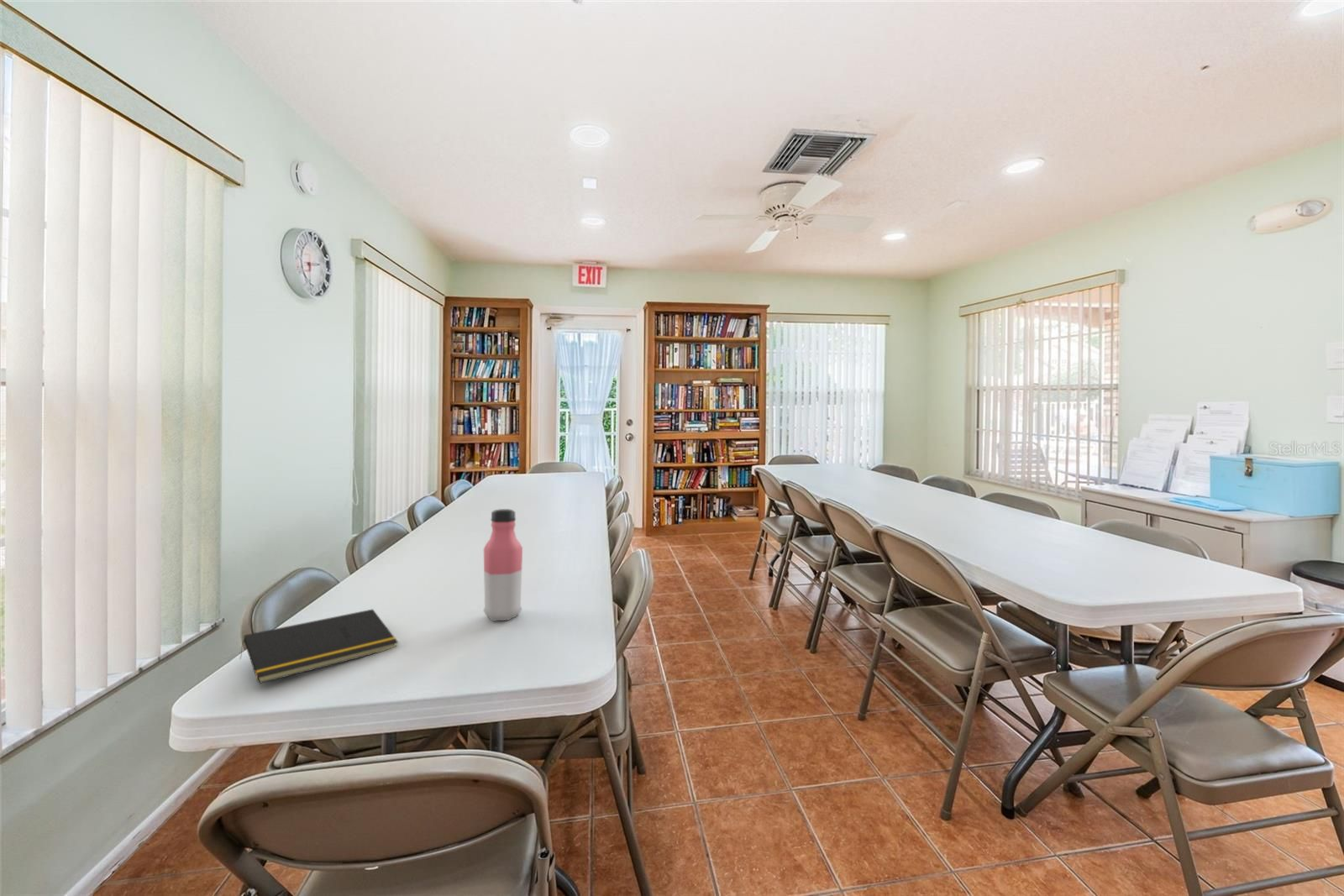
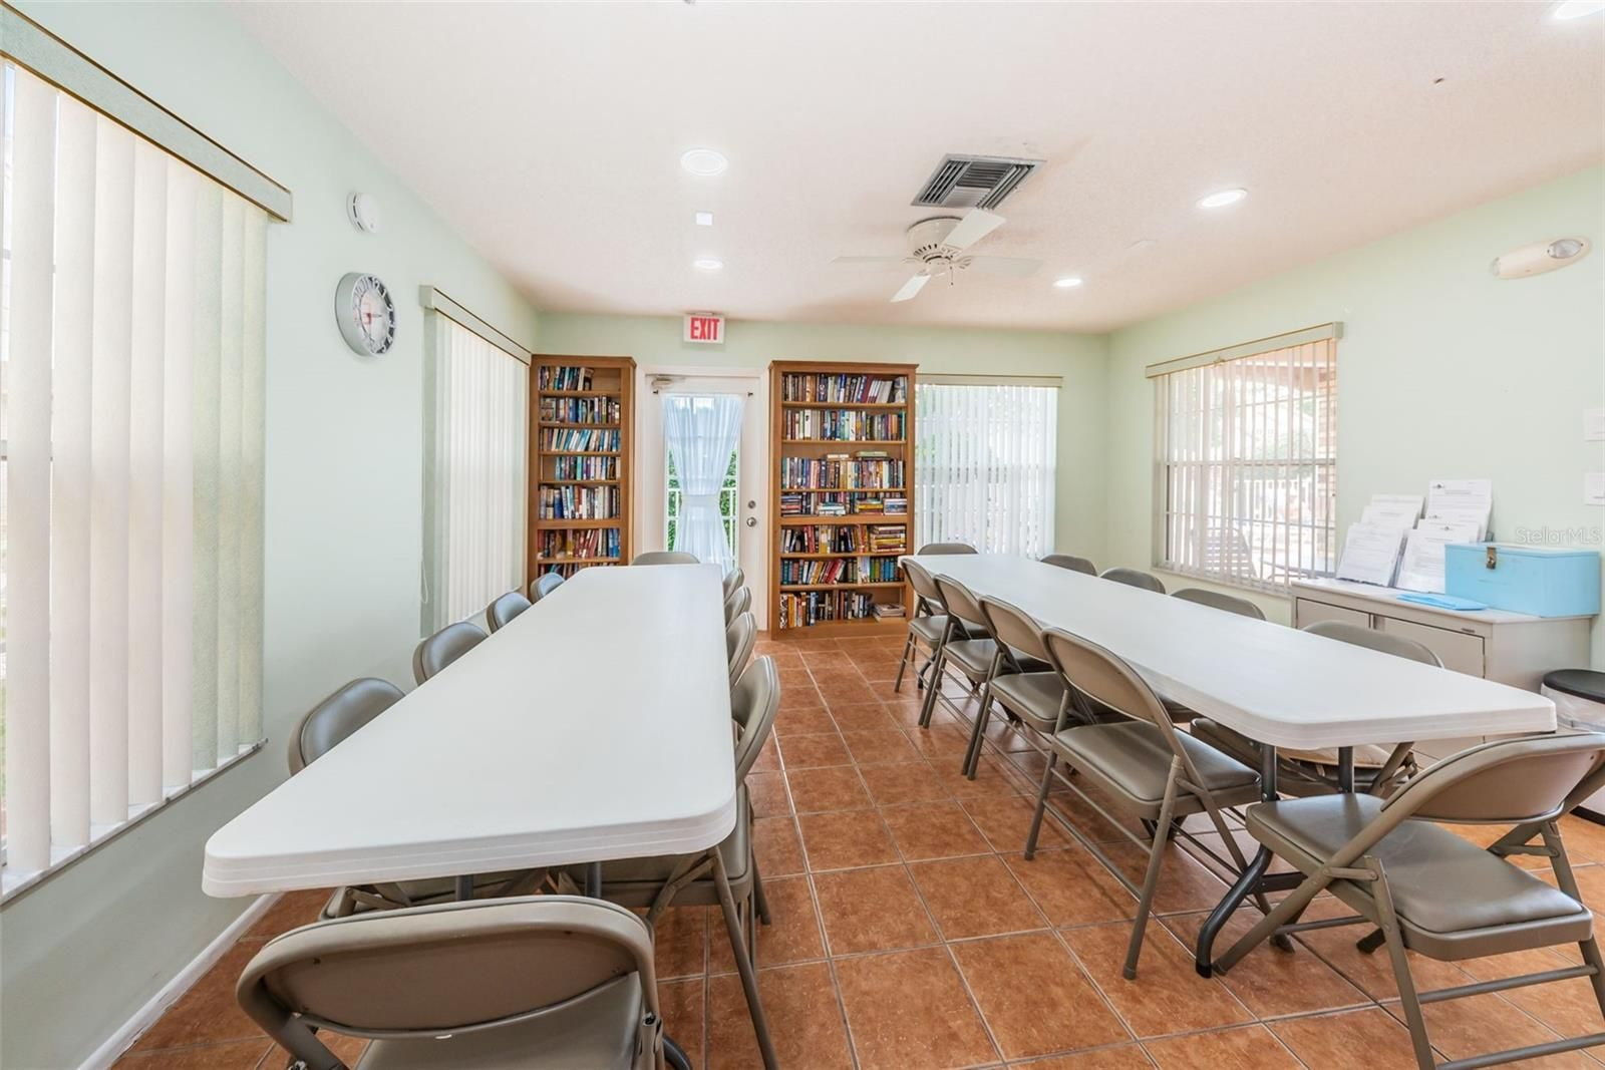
- water bottle [482,508,523,621]
- notepad [239,608,399,684]
